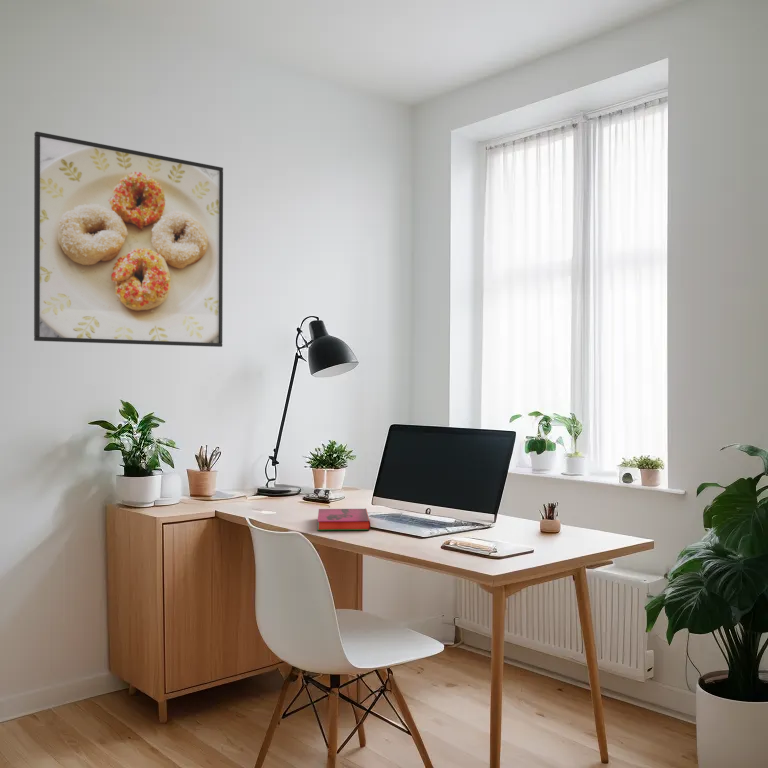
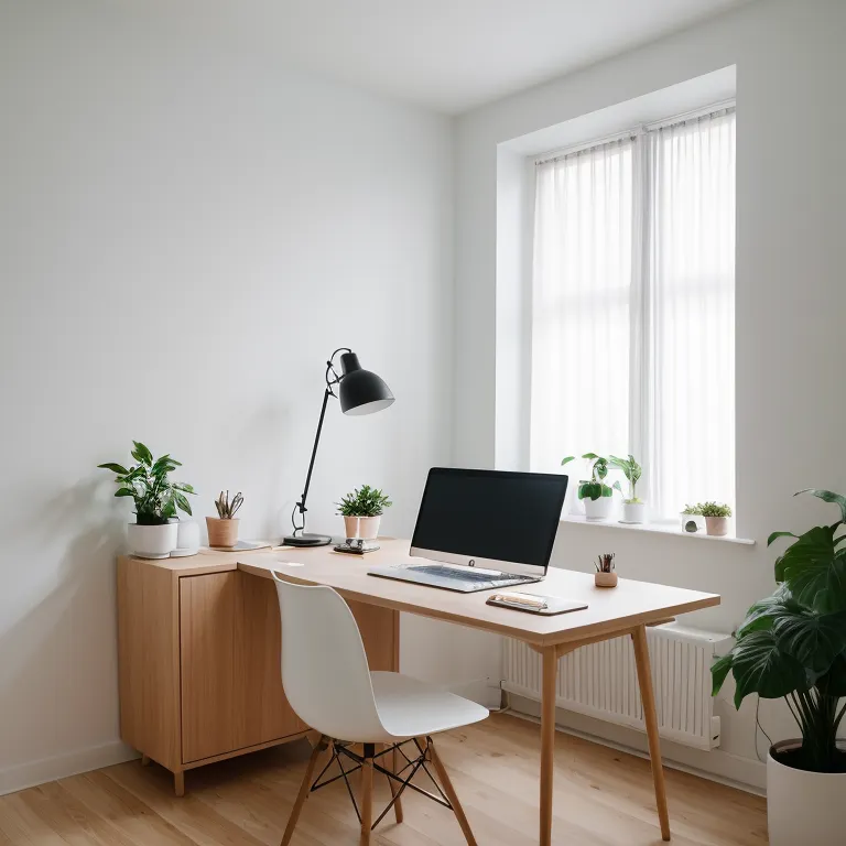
- hardback book [317,507,371,531]
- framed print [33,131,224,348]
